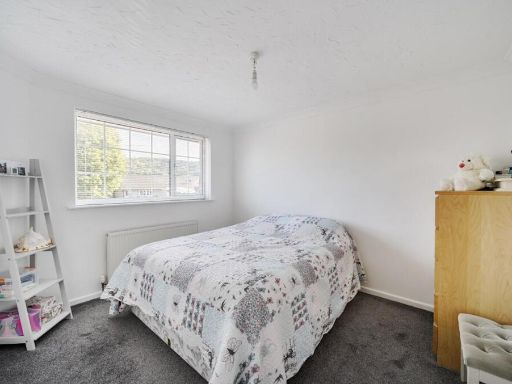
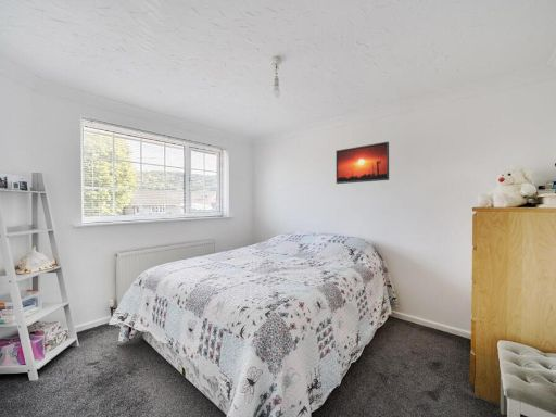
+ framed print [334,141,390,185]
